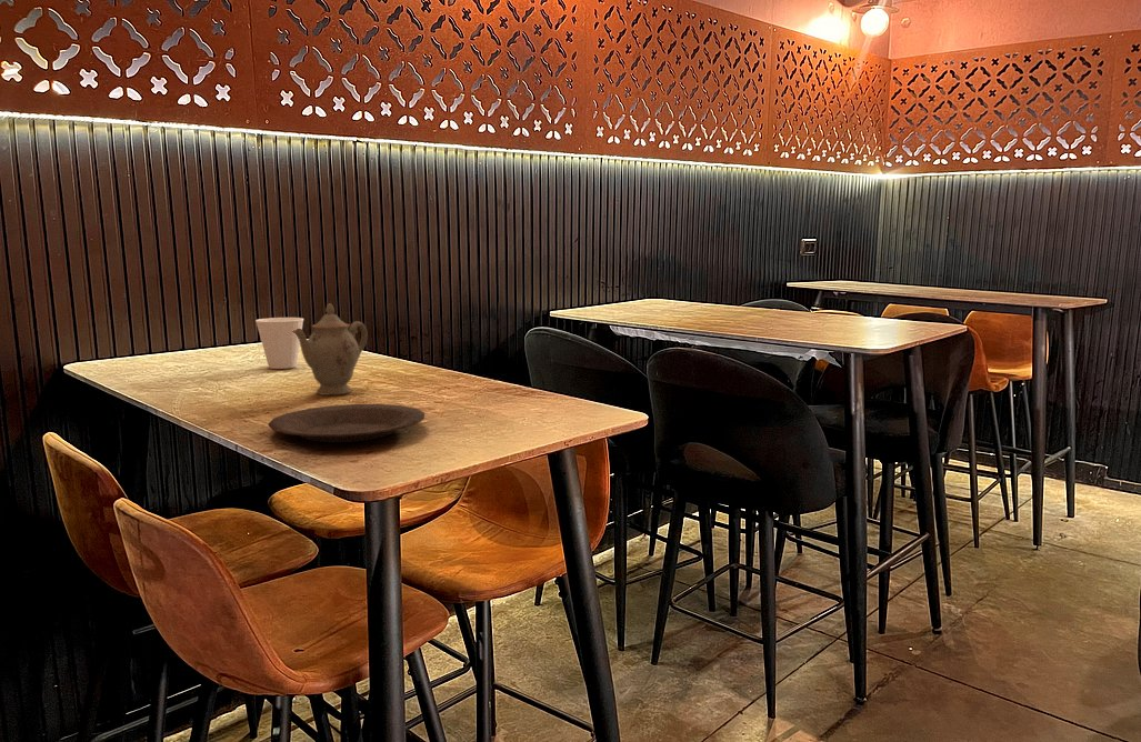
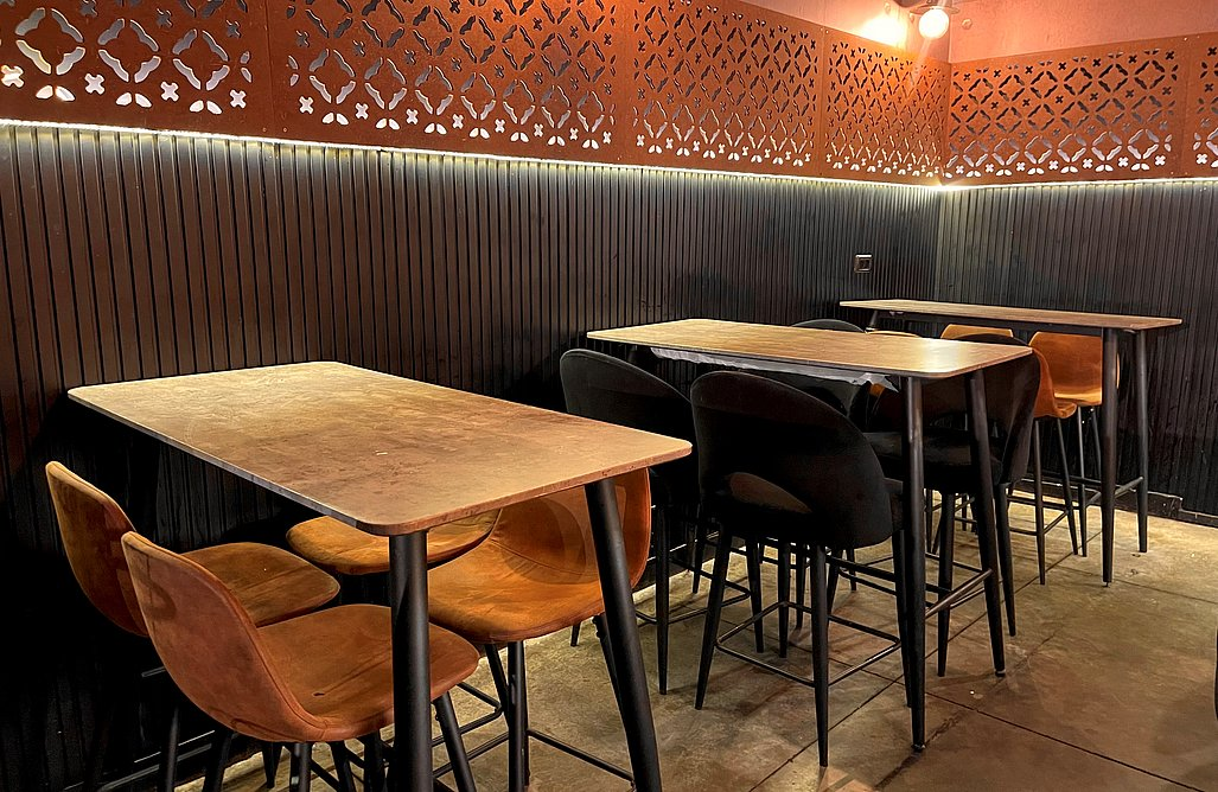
- cup [254,317,304,370]
- plate [267,403,426,443]
- chinaware [292,302,369,397]
